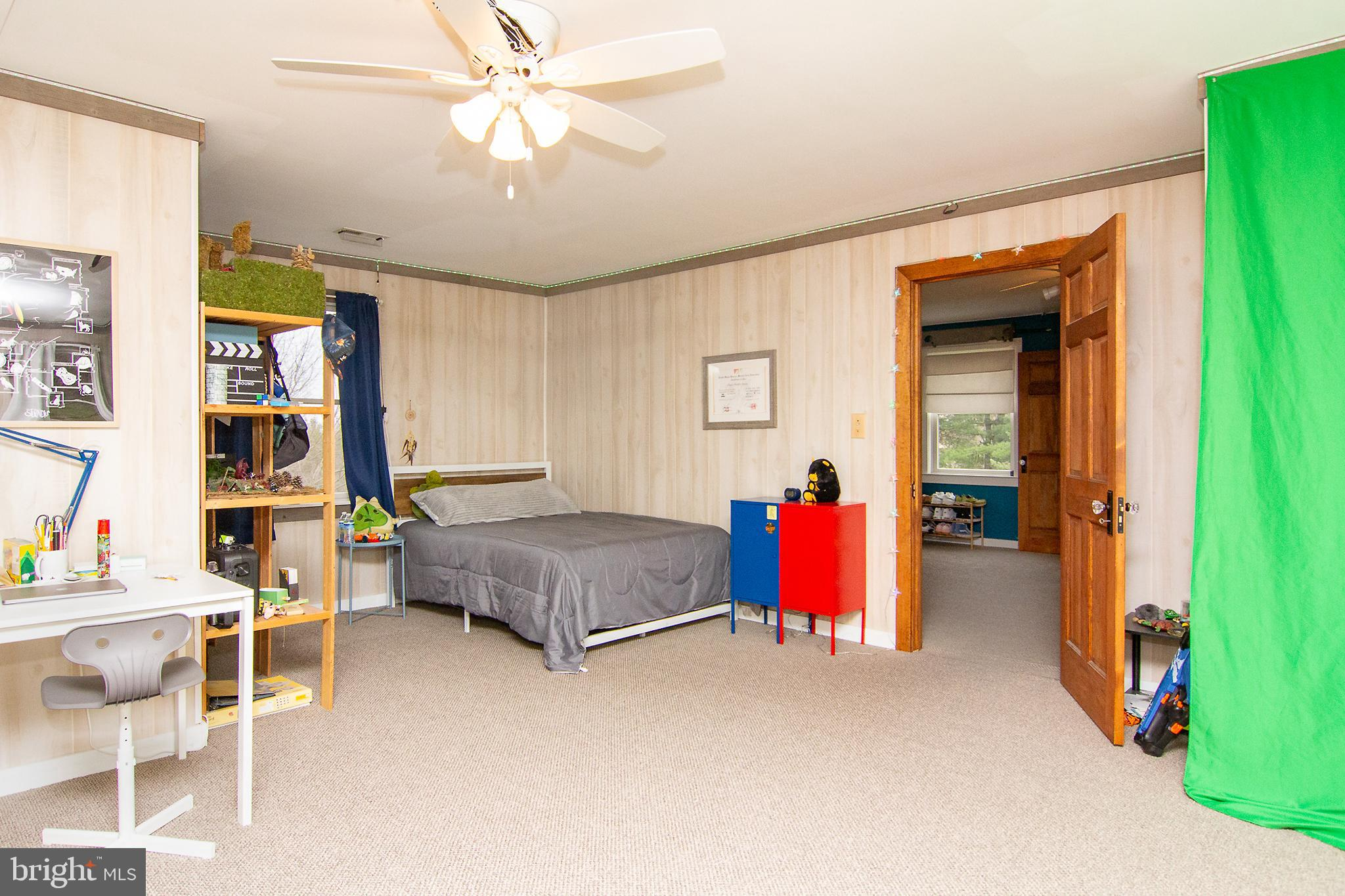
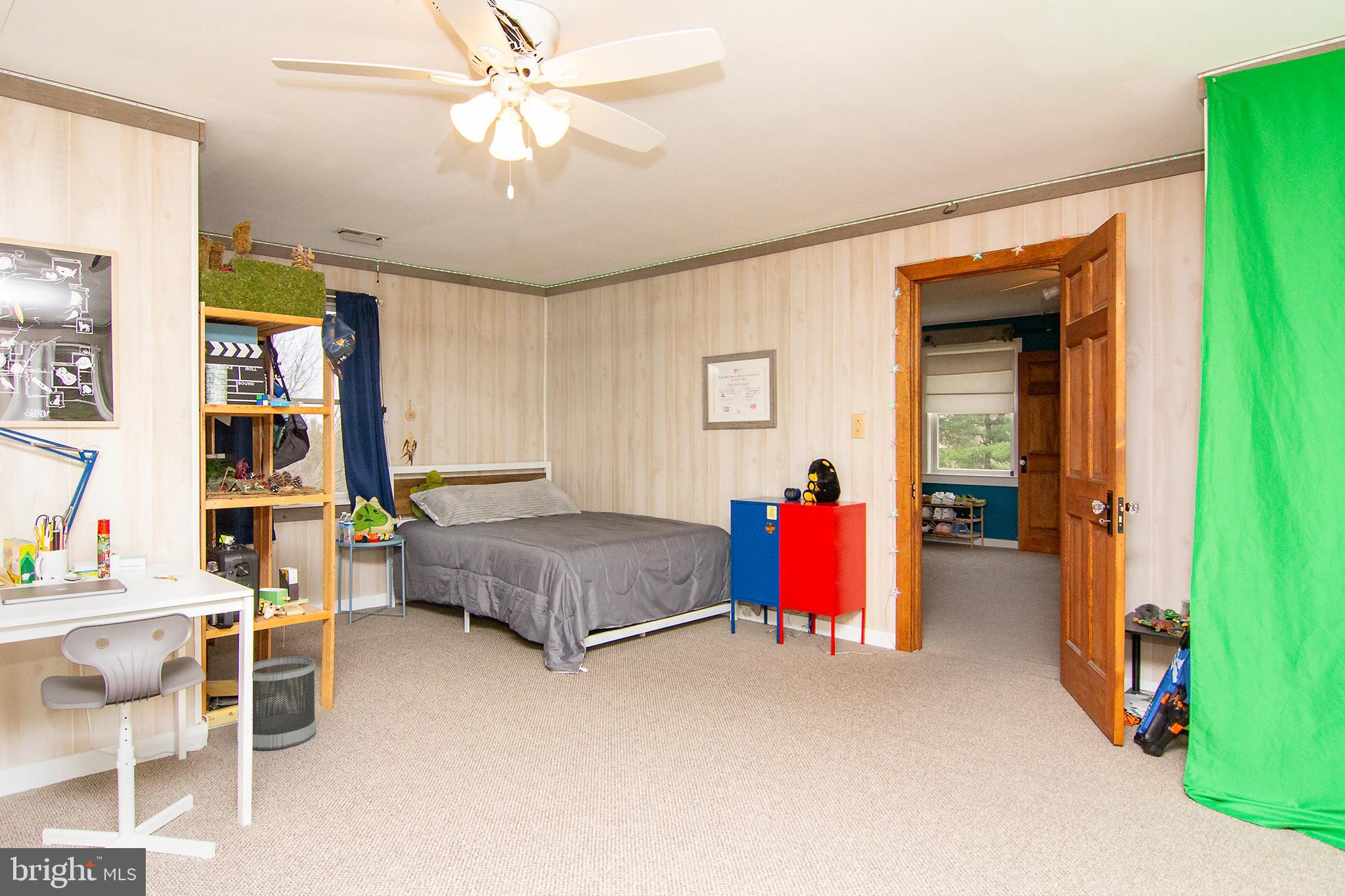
+ wastebasket [252,656,317,750]
